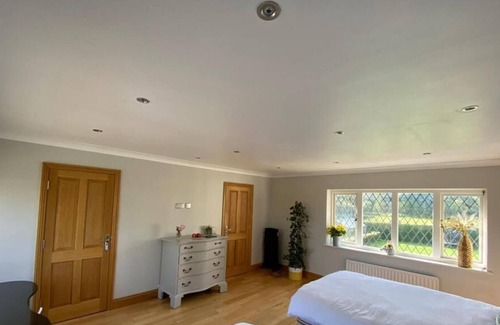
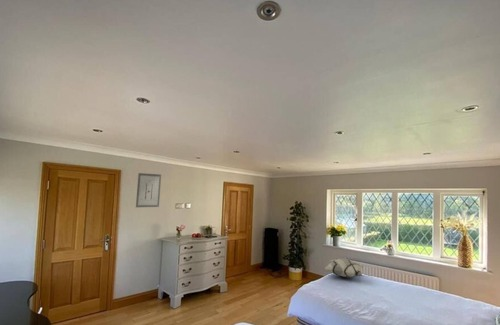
+ wall art [135,172,162,208]
+ decorative pillow [323,257,365,278]
